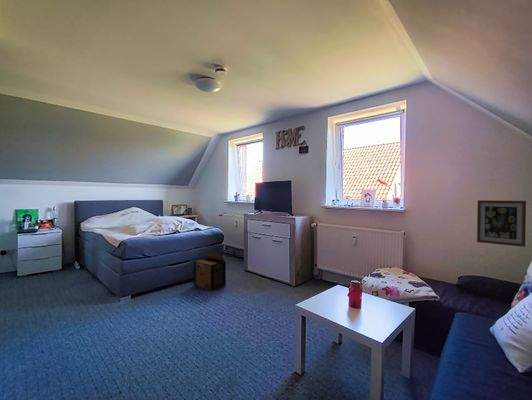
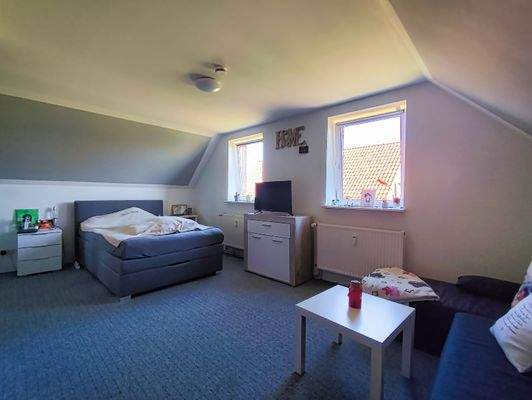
- wall art [476,199,527,248]
- cardboard box [193,251,227,292]
